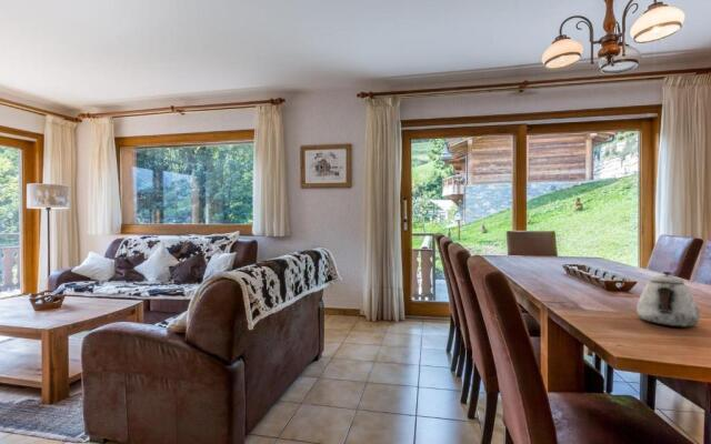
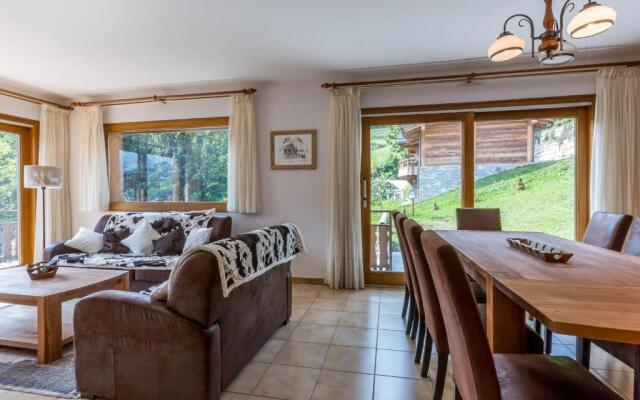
- teapot [635,271,701,329]
